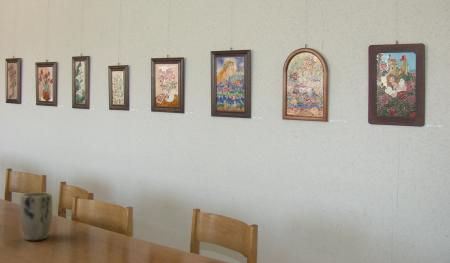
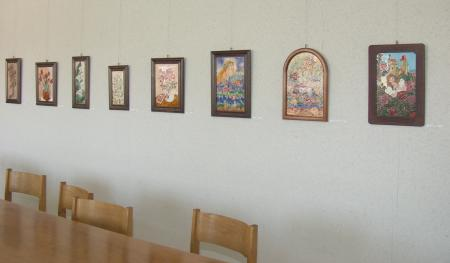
- plant pot [20,191,53,241]
